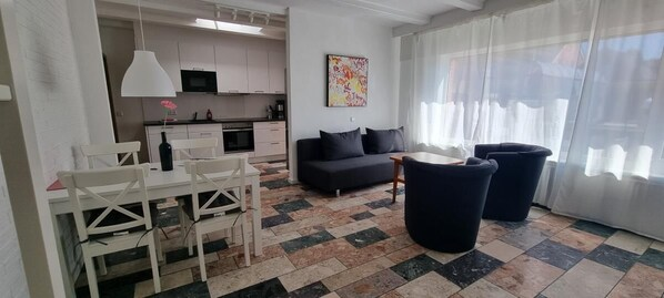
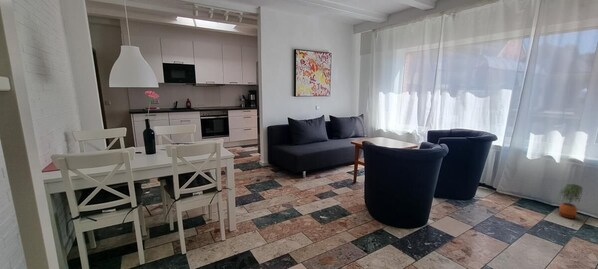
+ potted plant [557,183,584,219]
